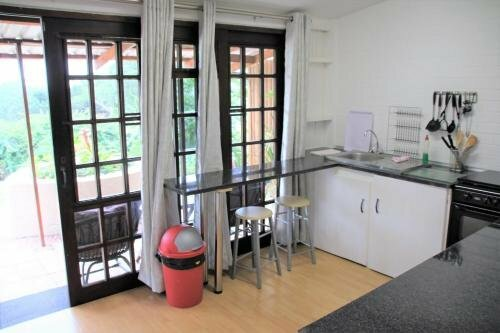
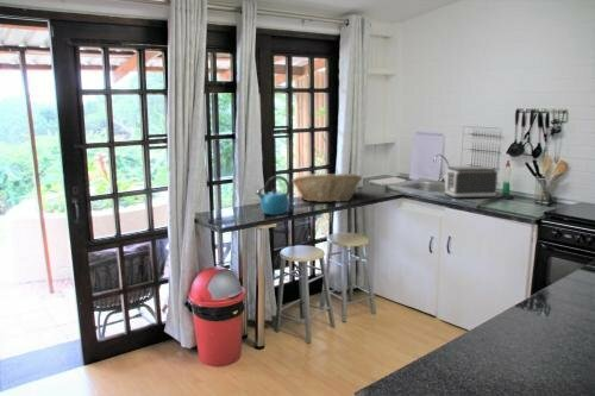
+ fruit basket [290,172,363,203]
+ kettle [255,175,292,216]
+ toaster [444,165,499,200]
